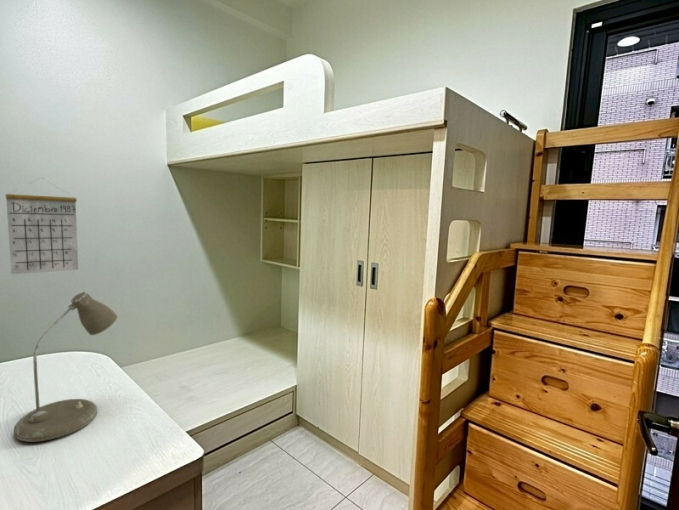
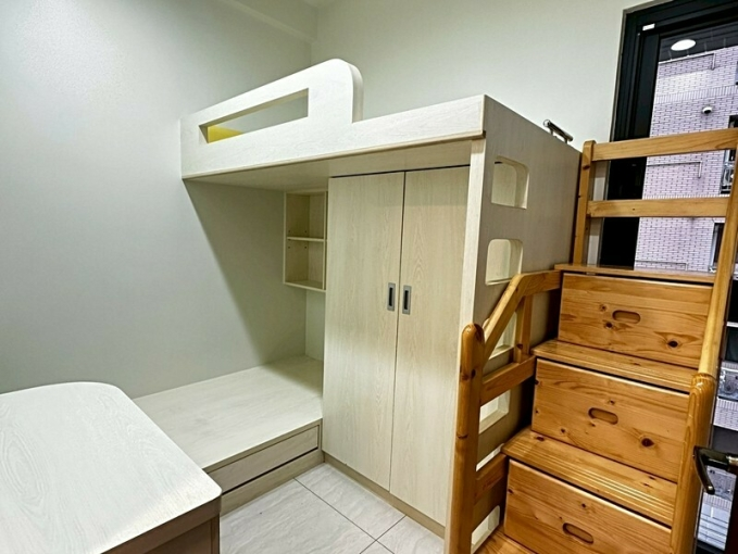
- desk lamp [13,291,119,442]
- calendar [5,177,79,275]
